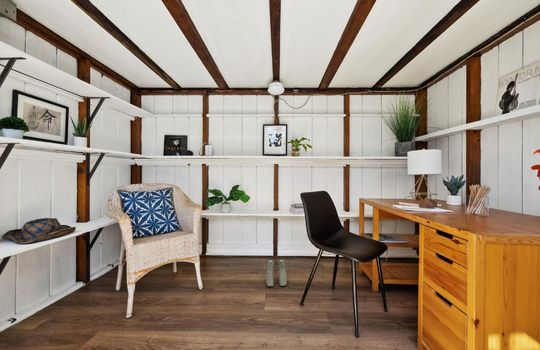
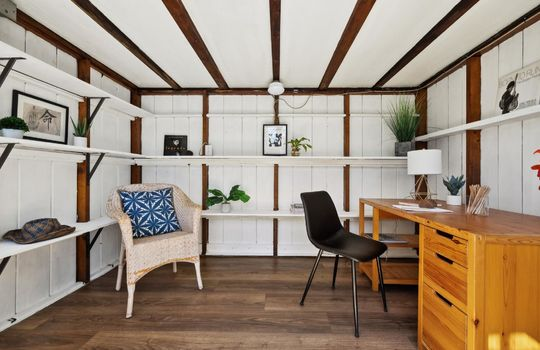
- boots [265,257,288,288]
